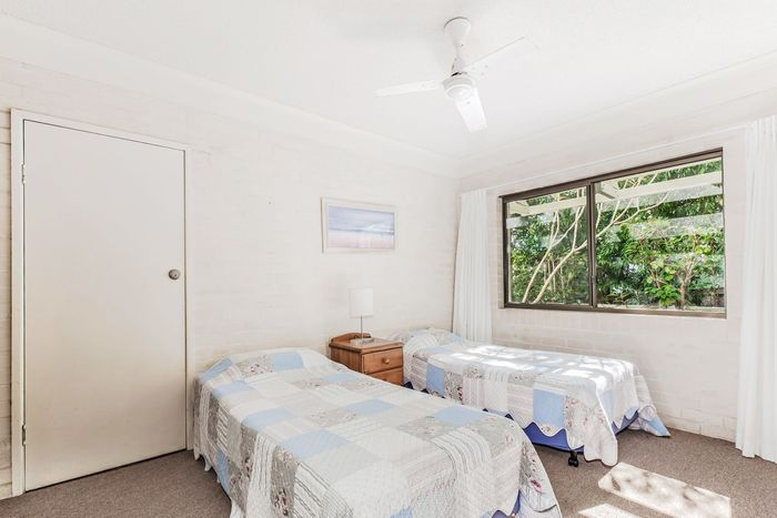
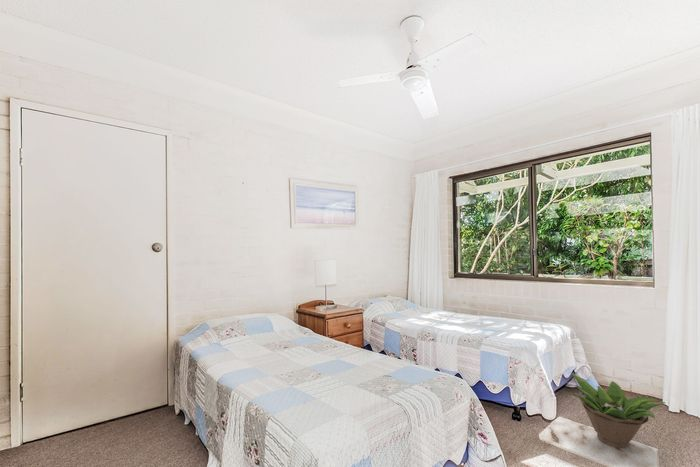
+ decorative plant [565,372,666,449]
